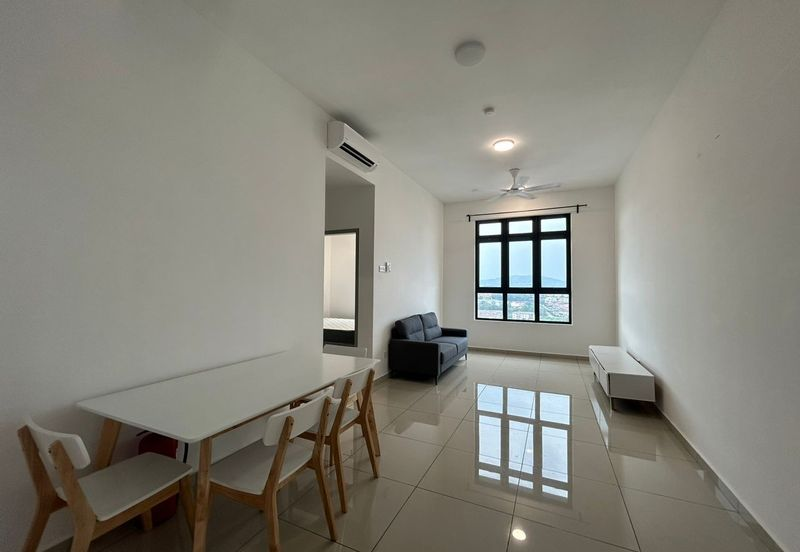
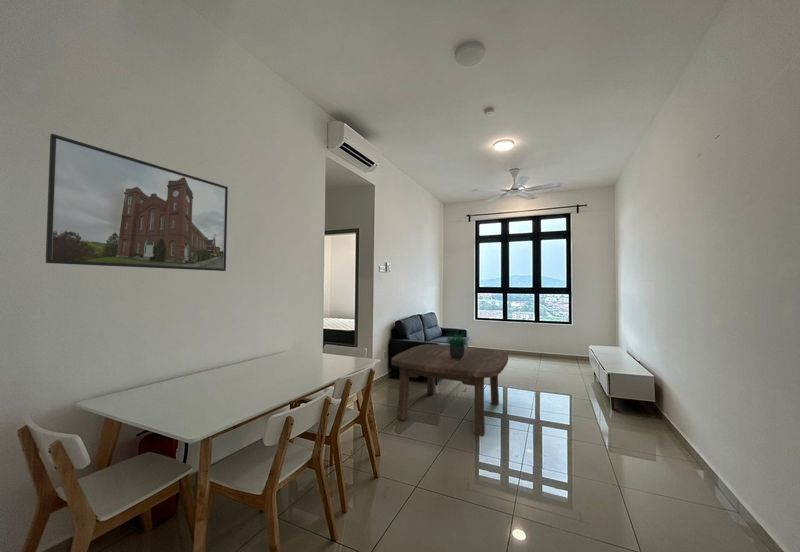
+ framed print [45,133,229,272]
+ coffee table [390,343,509,437]
+ potted plant [442,327,473,358]
